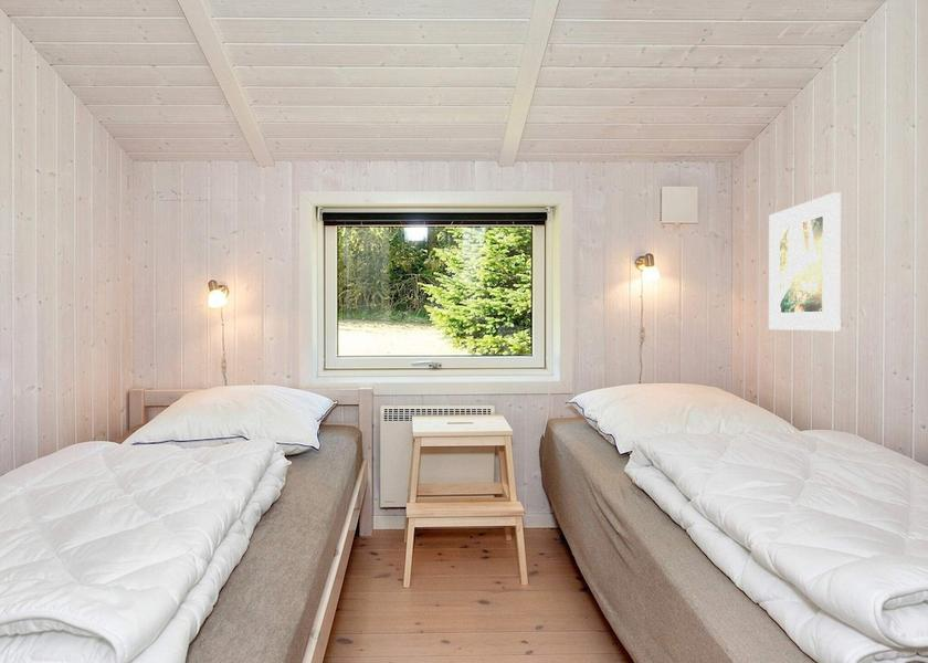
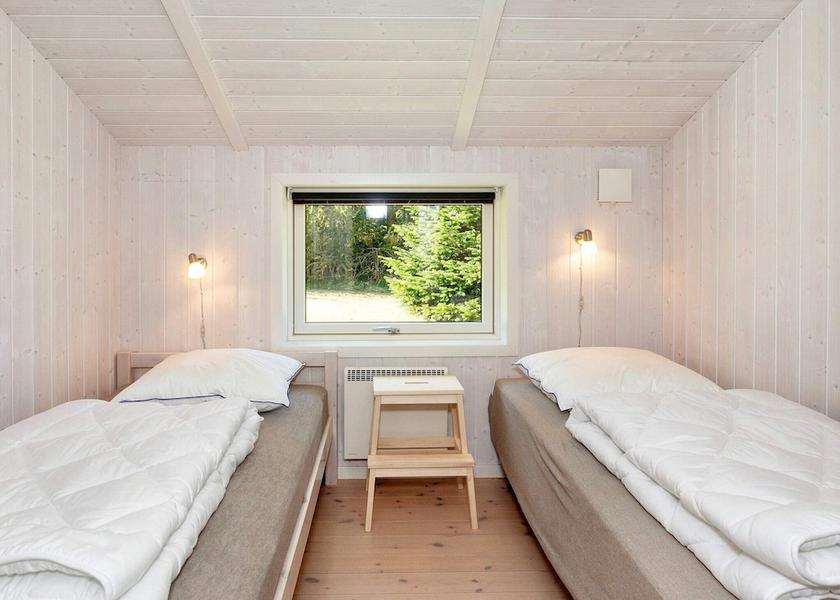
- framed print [768,191,842,332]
